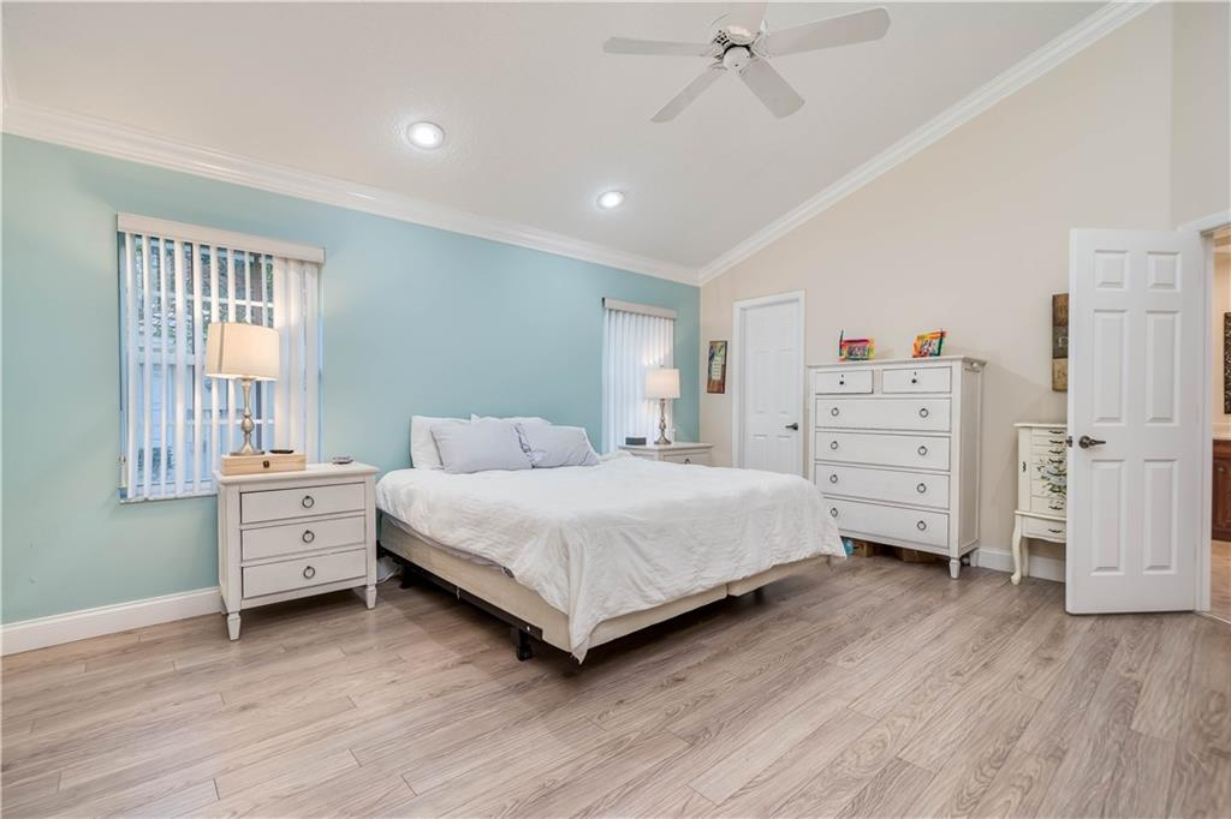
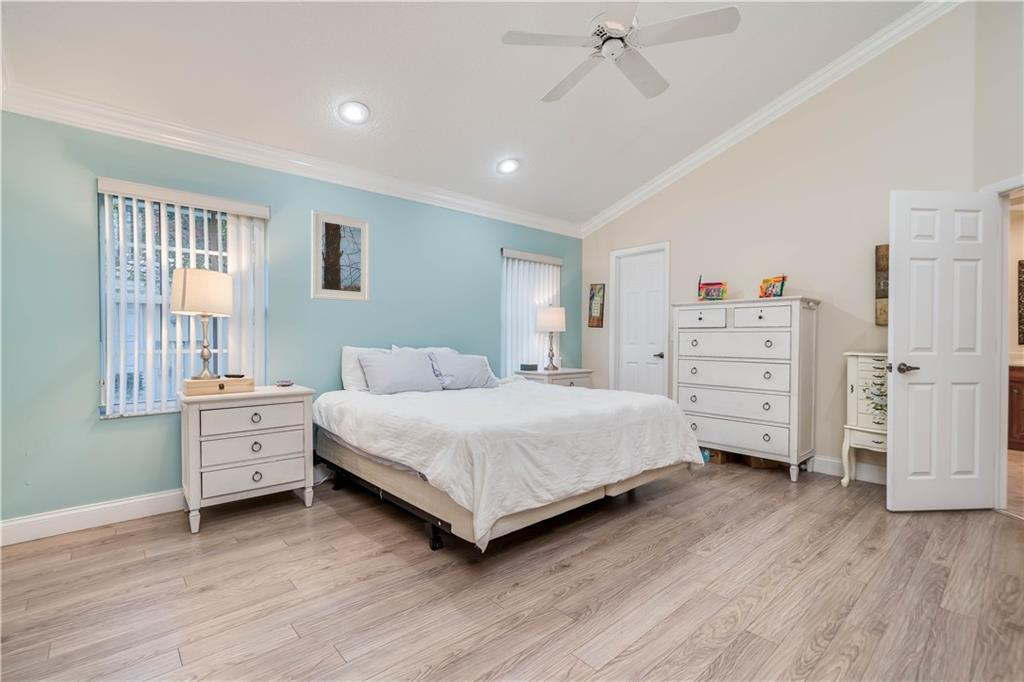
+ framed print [310,209,371,303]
